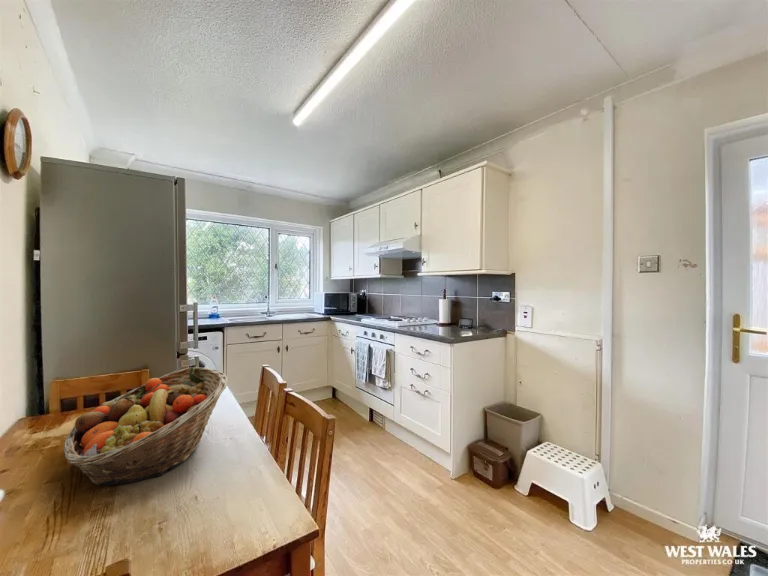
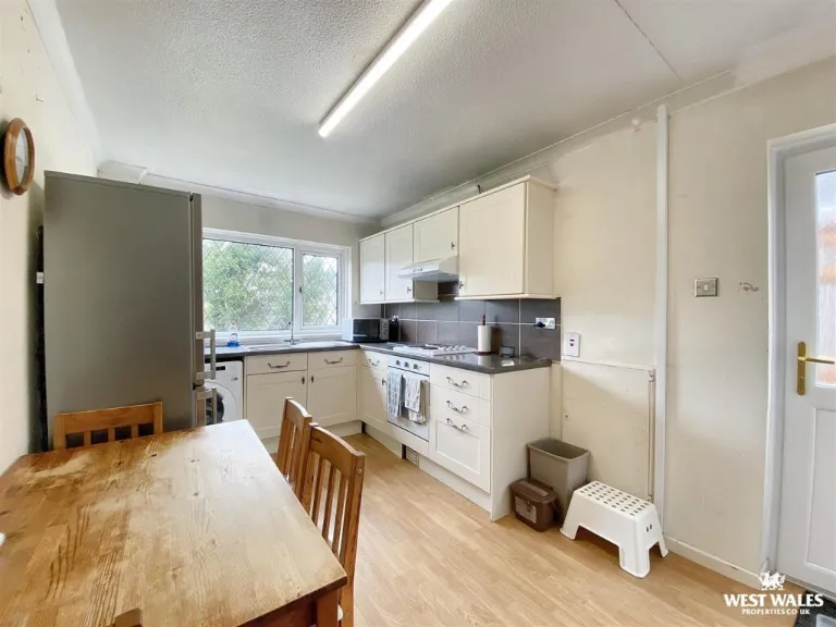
- fruit basket [63,366,229,487]
